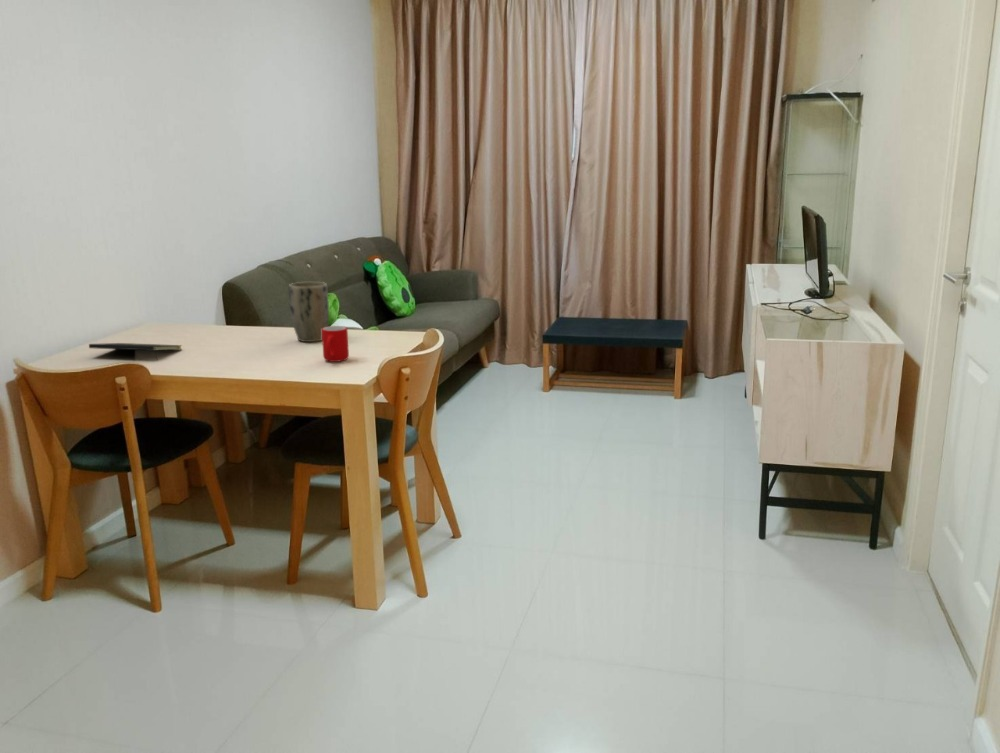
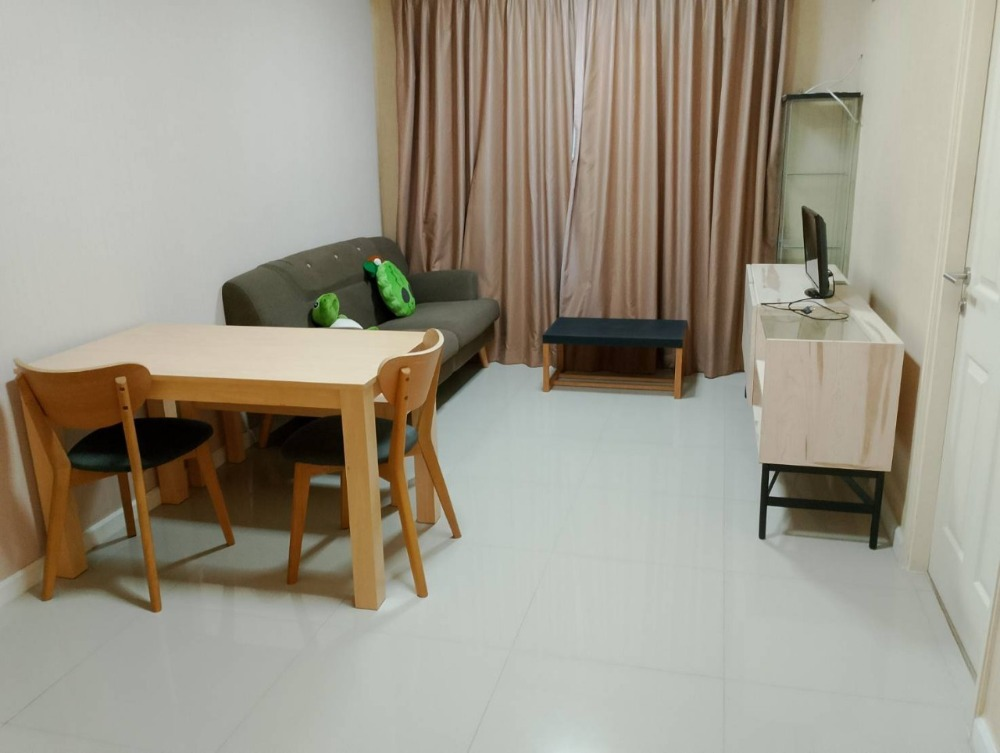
- cup [321,325,350,363]
- plant pot [288,281,330,343]
- notepad [88,342,183,360]
